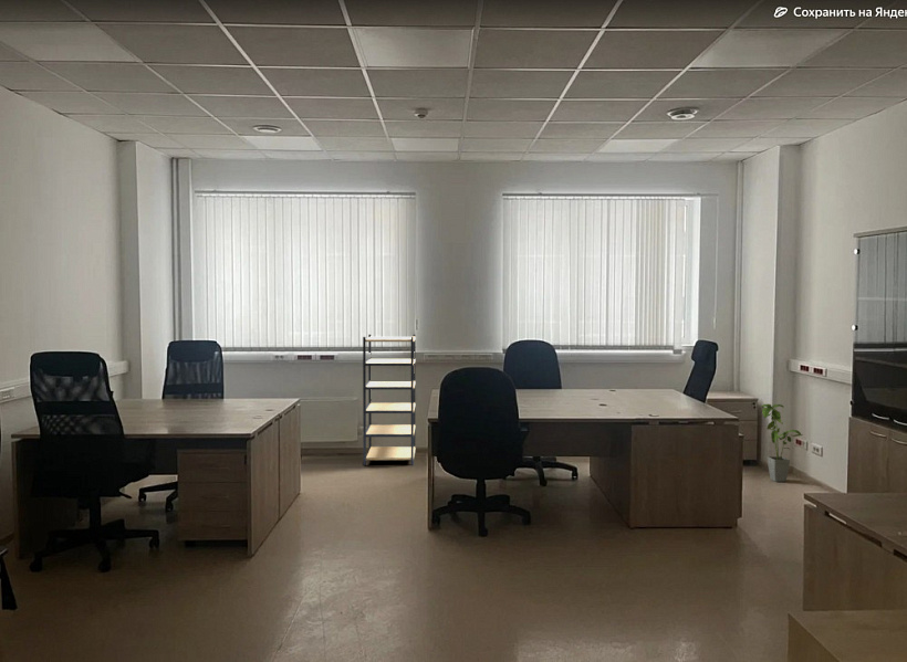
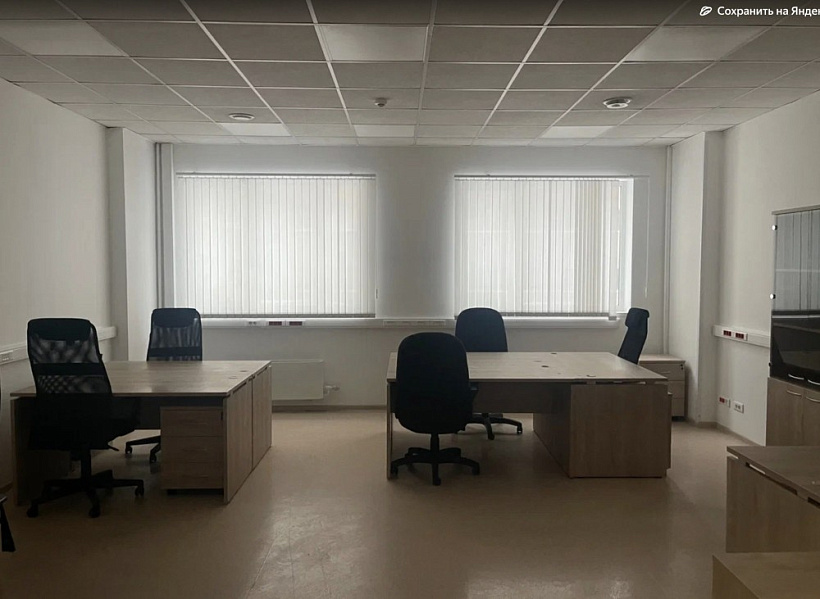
- shelving unit [362,334,416,466]
- house plant [761,403,804,483]
